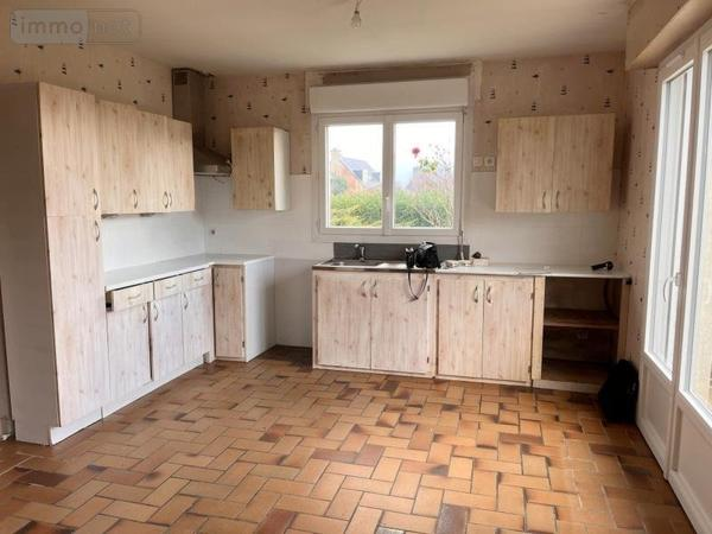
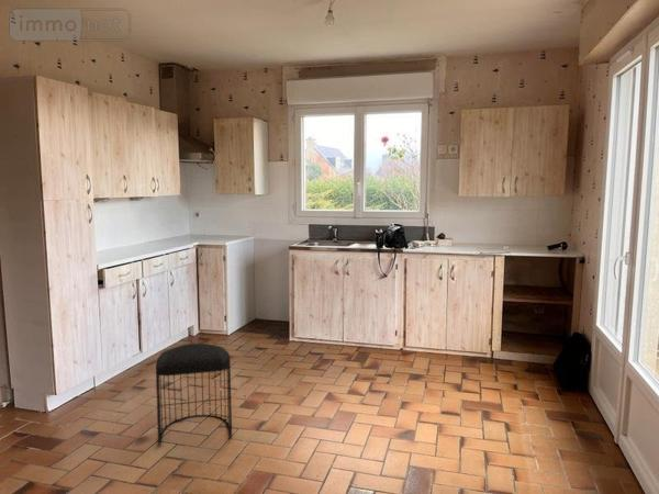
+ stool [155,343,233,448]
